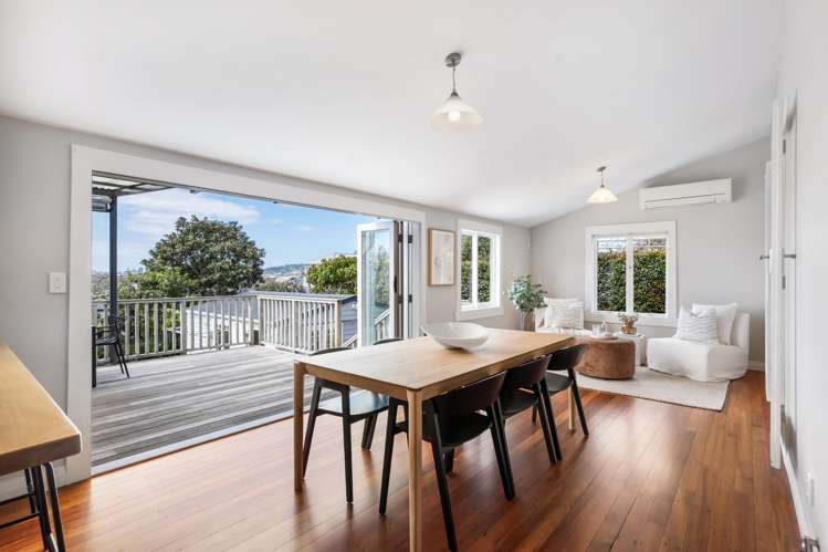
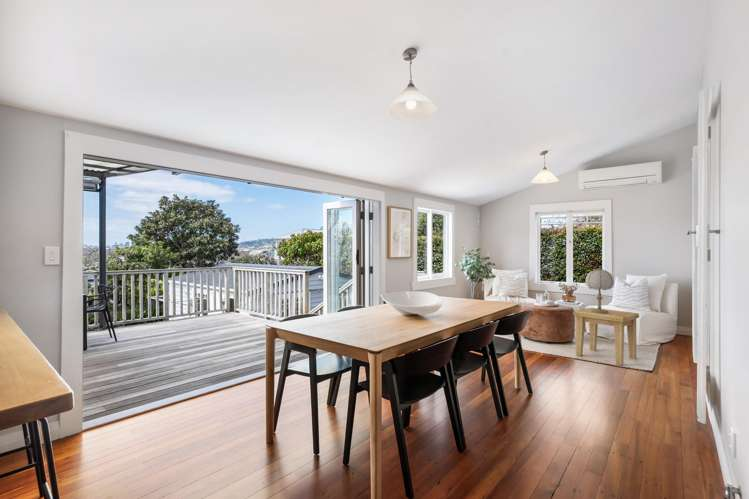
+ table lamp [584,266,615,313]
+ side table [572,307,640,366]
